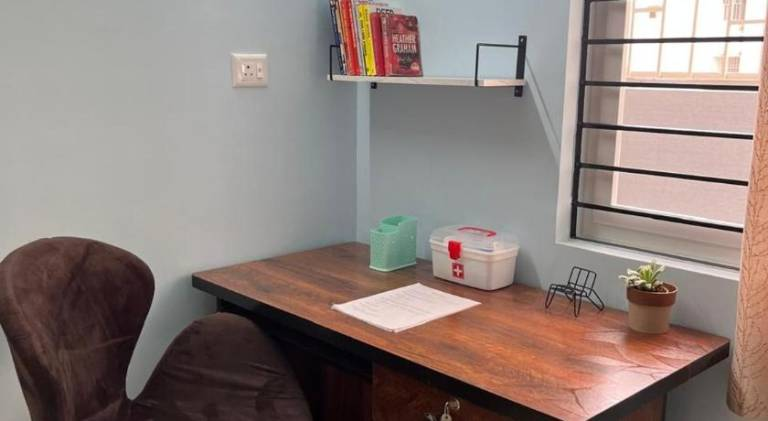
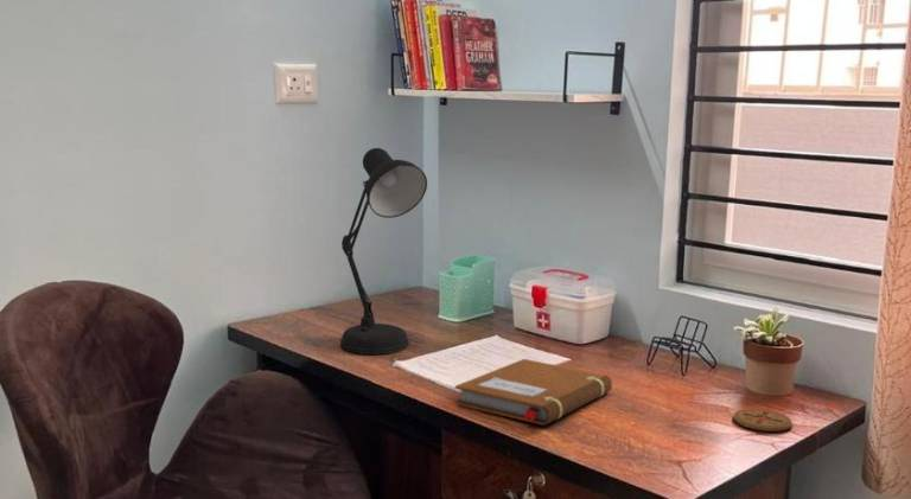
+ desk lamp [339,147,428,354]
+ coaster [732,408,794,433]
+ notebook [453,358,613,427]
